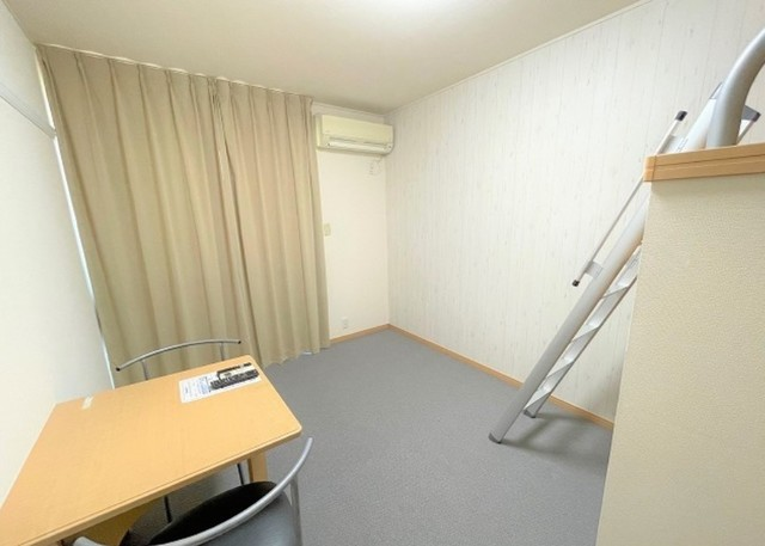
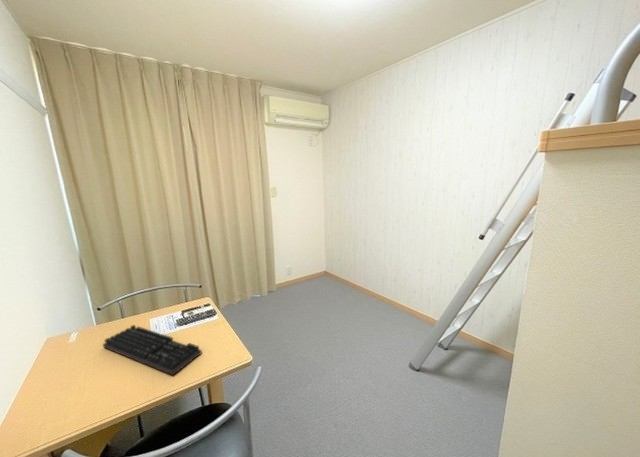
+ keyboard [102,324,203,377]
